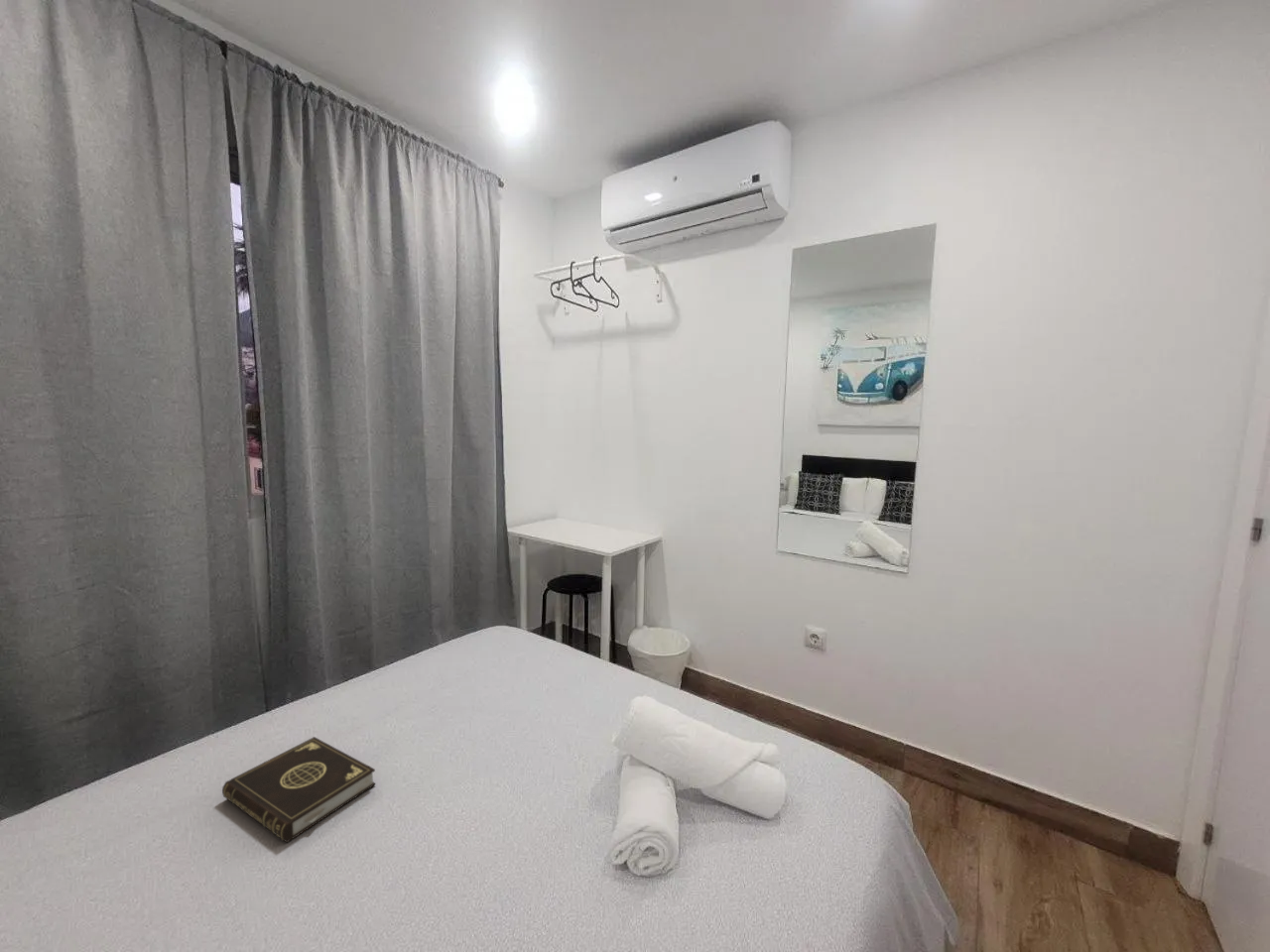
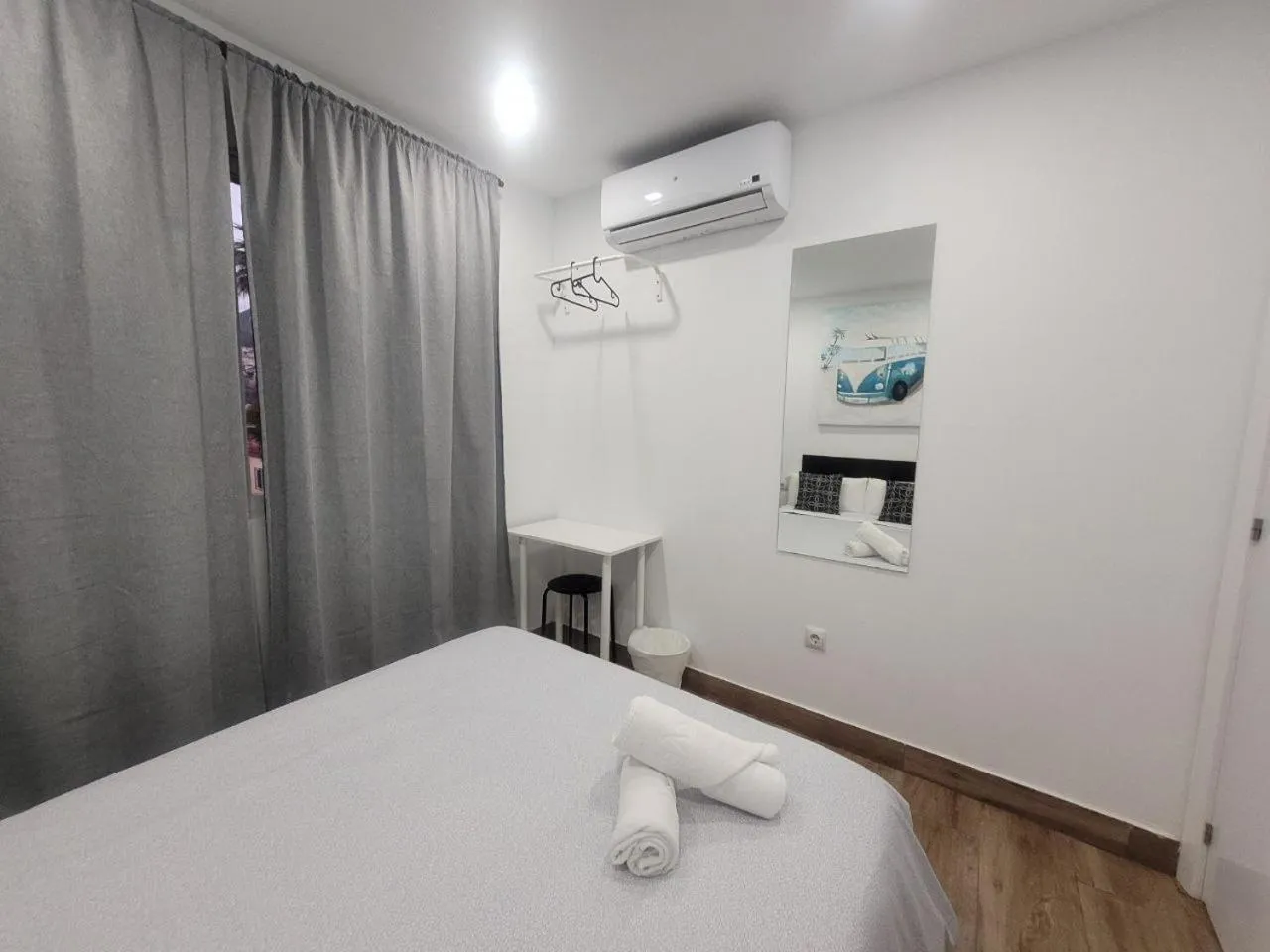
- book [221,736,376,843]
